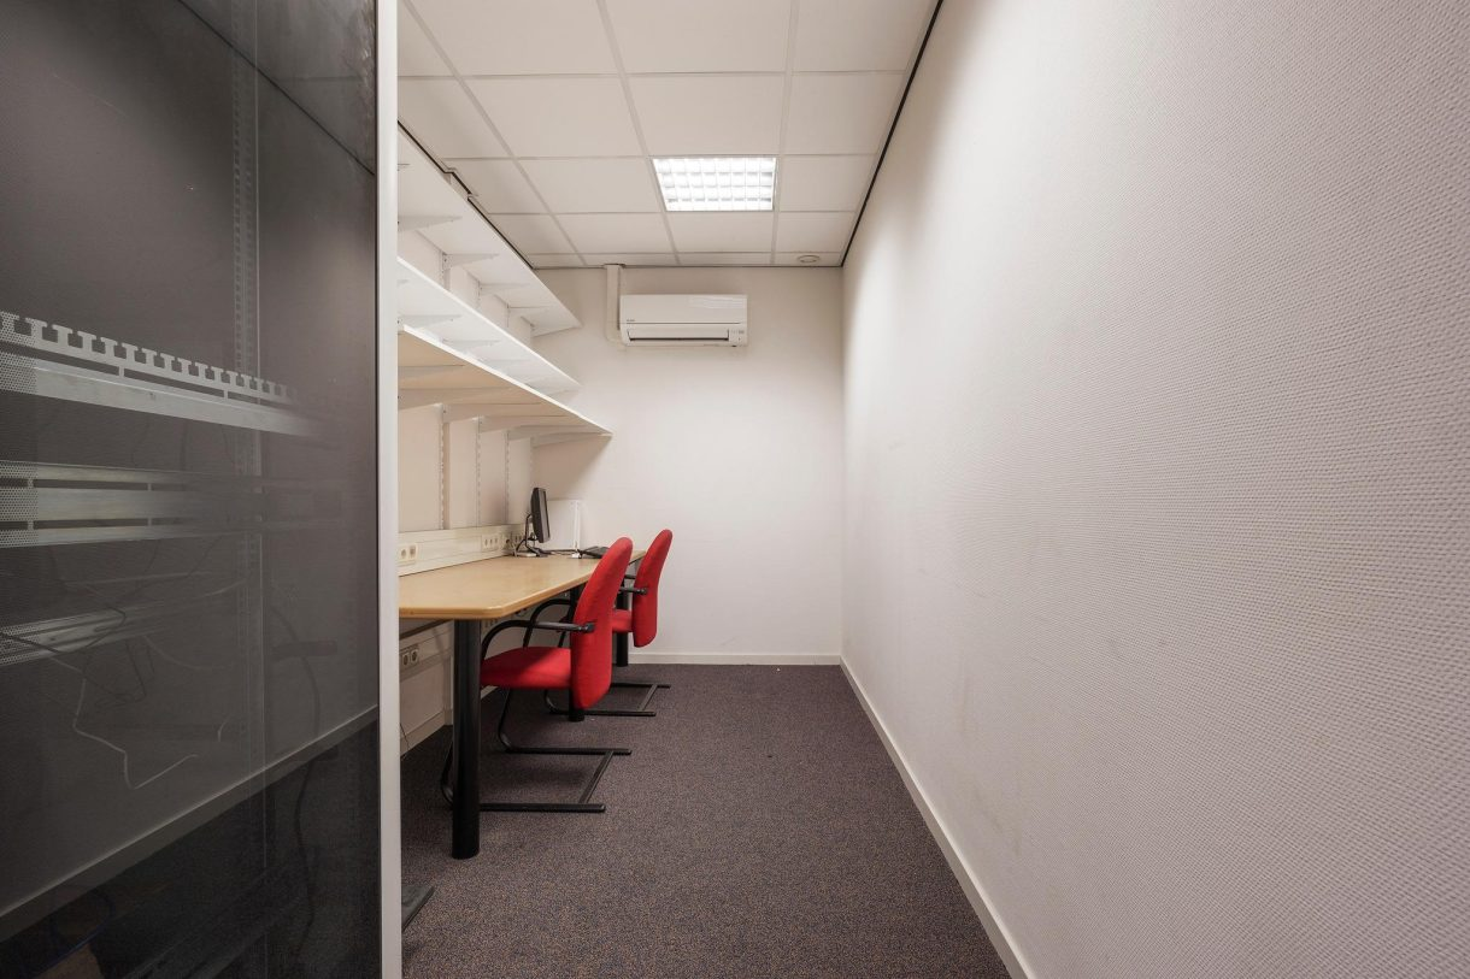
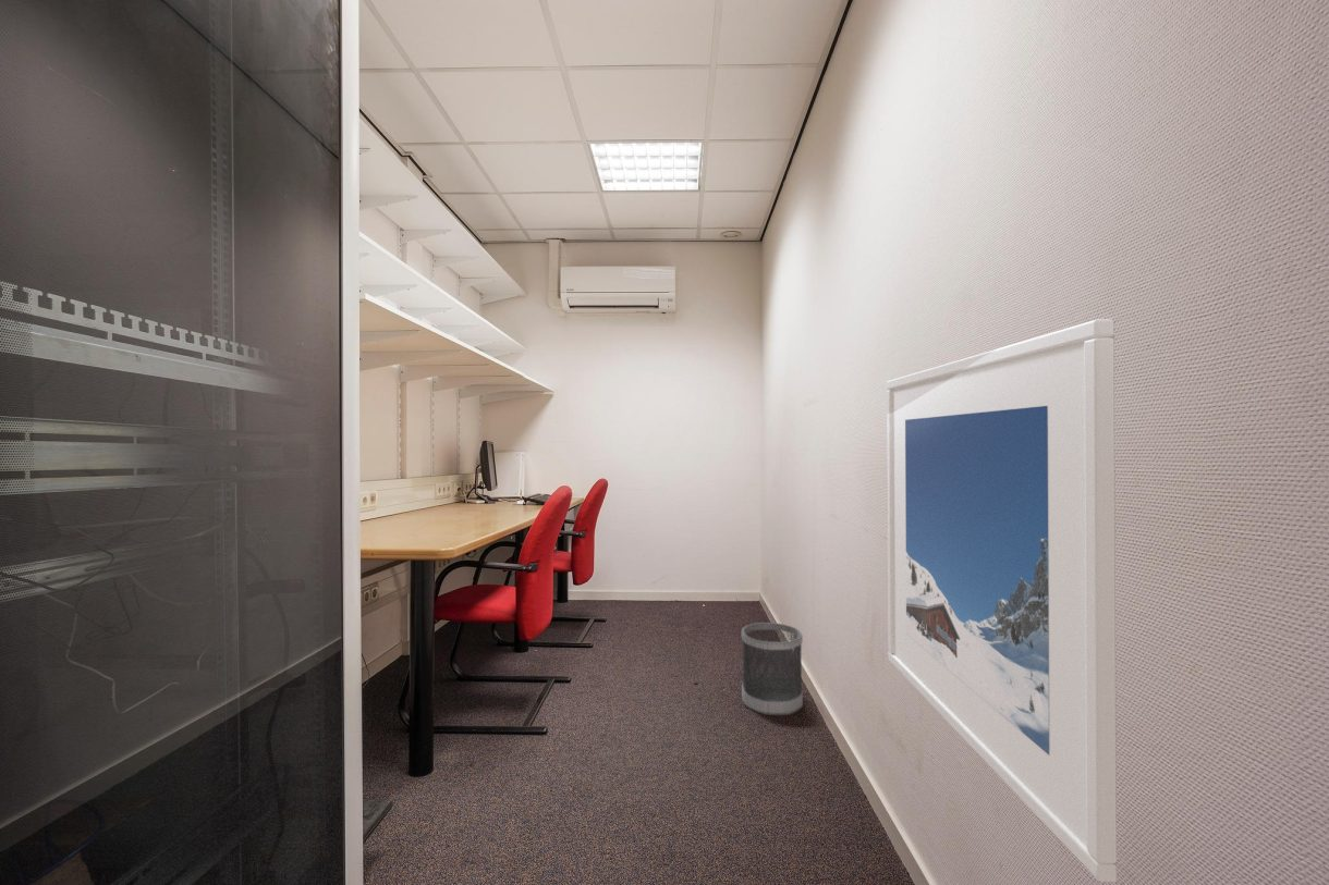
+ wastebasket [741,622,804,716]
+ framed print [886,318,1118,883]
